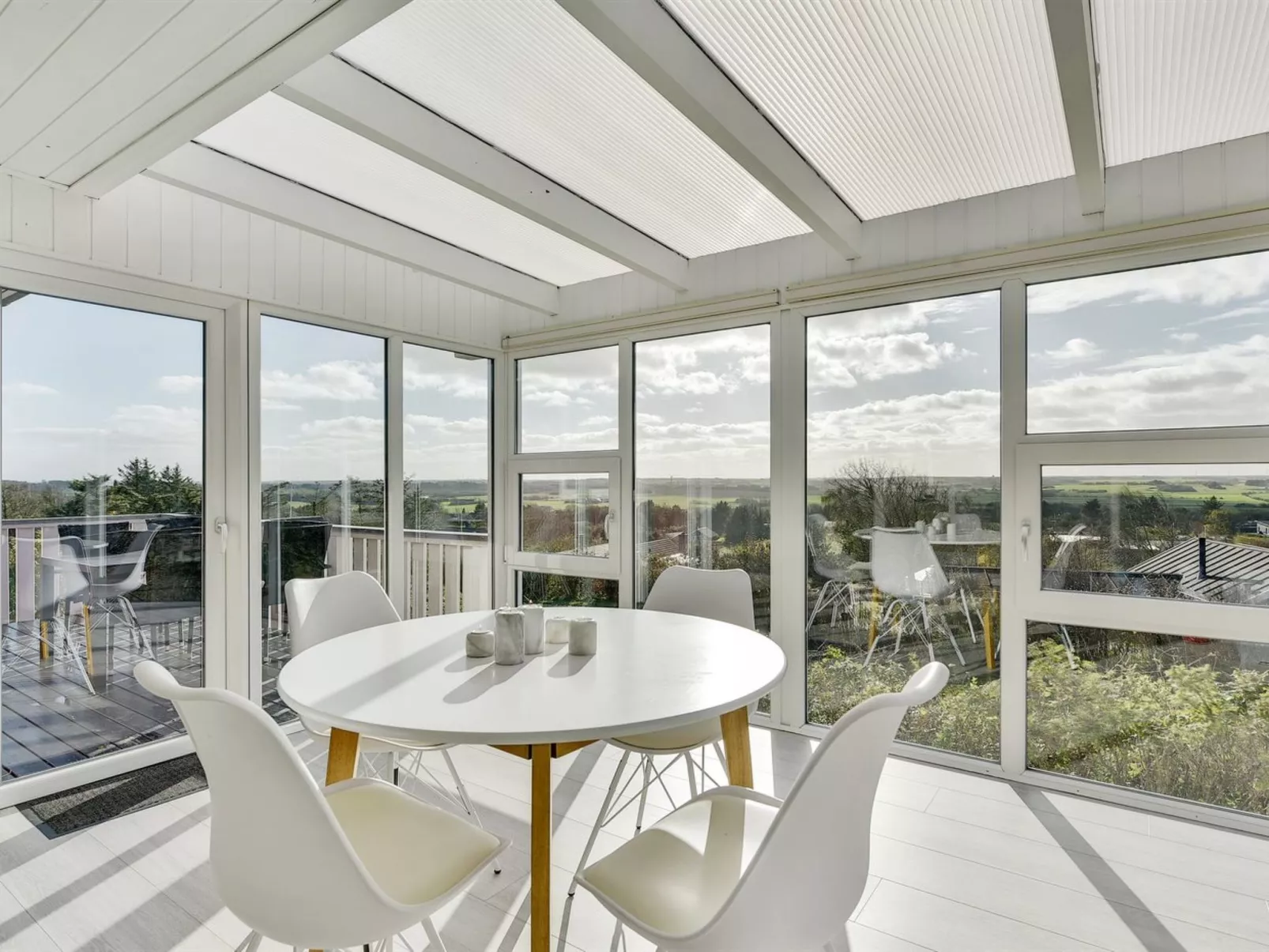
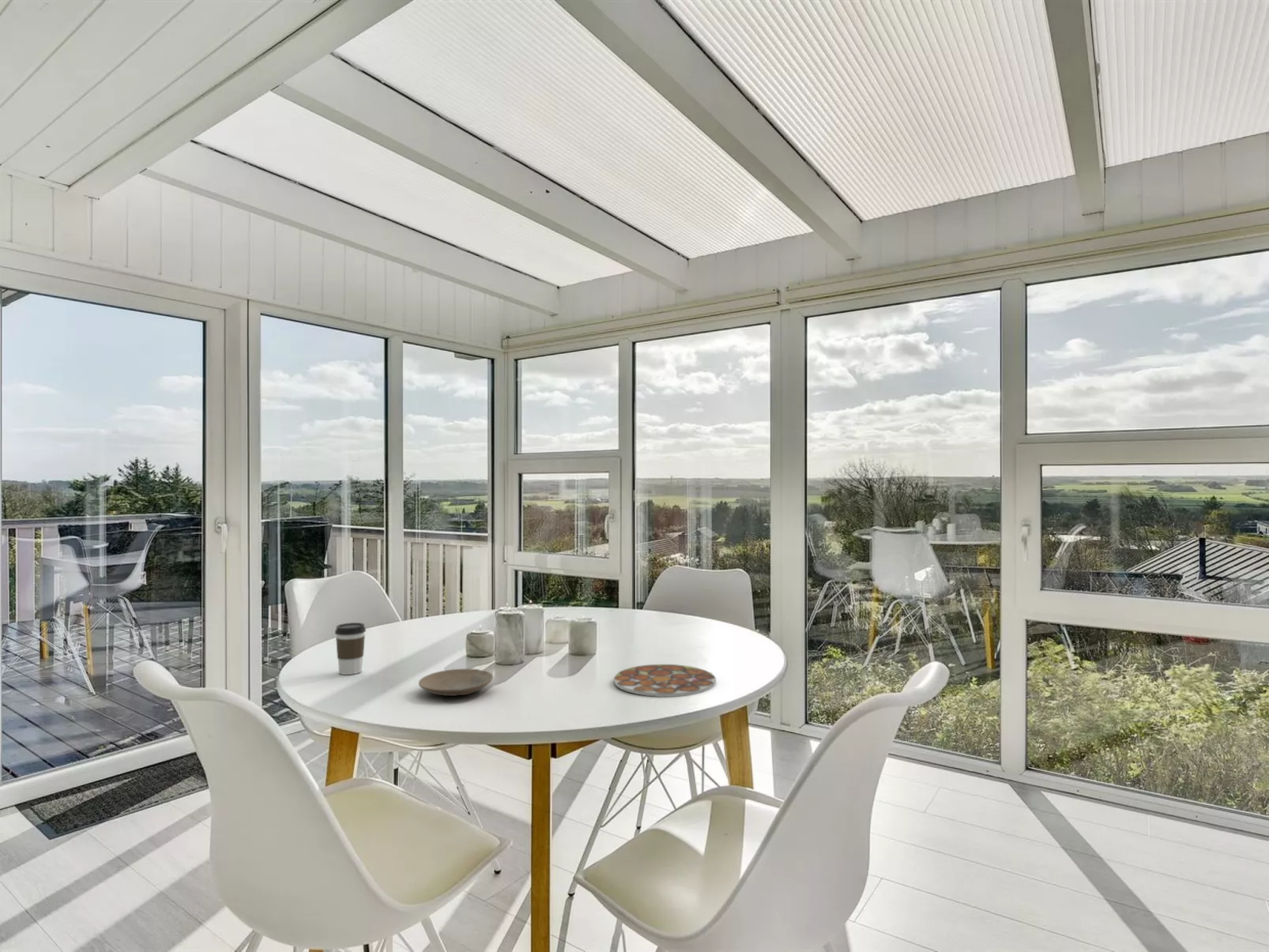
+ plate [418,668,494,697]
+ plate [613,664,717,698]
+ coffee cup [334,622,367,675]
